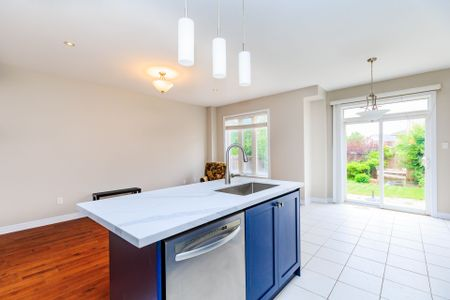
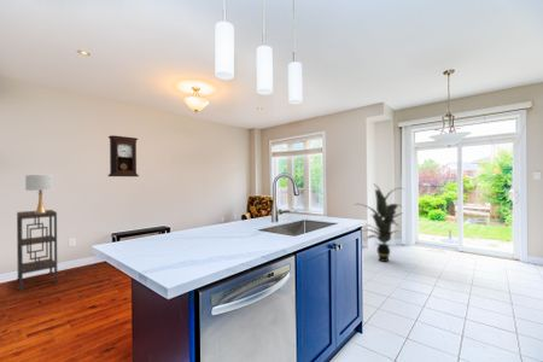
+ indoor plant [352,182,405,263]
+ lamp [24,174,56,214]
+ pendulum clock [107,134,140,177]
+ shelving unit [16,209,59,292]
